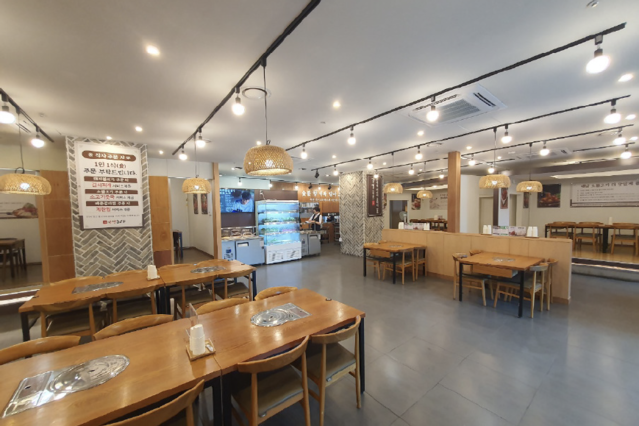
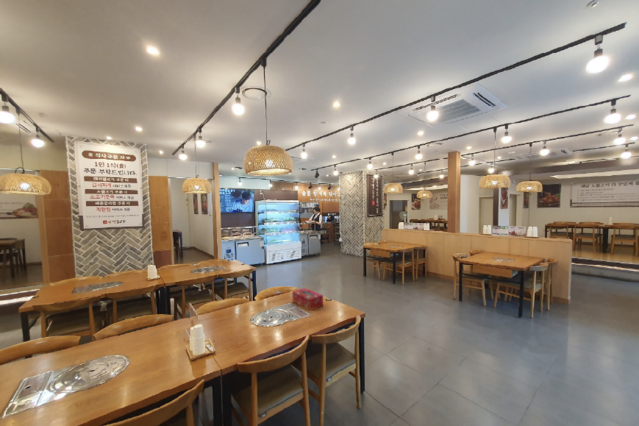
+ tissue box [291,287,324,311]
